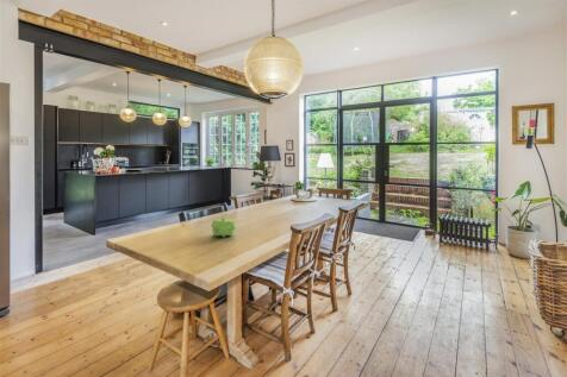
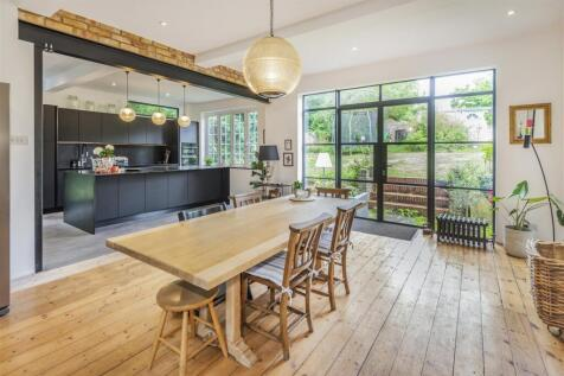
- teapot [210,216,236,238]
